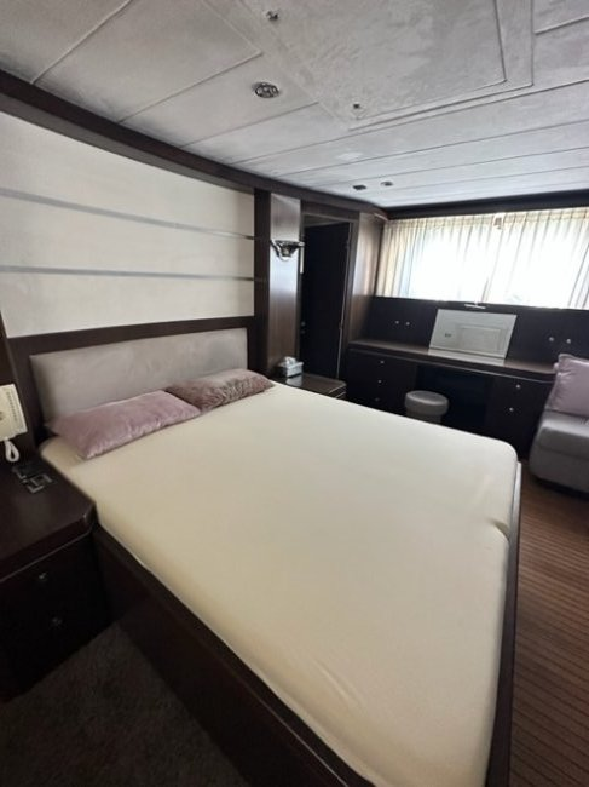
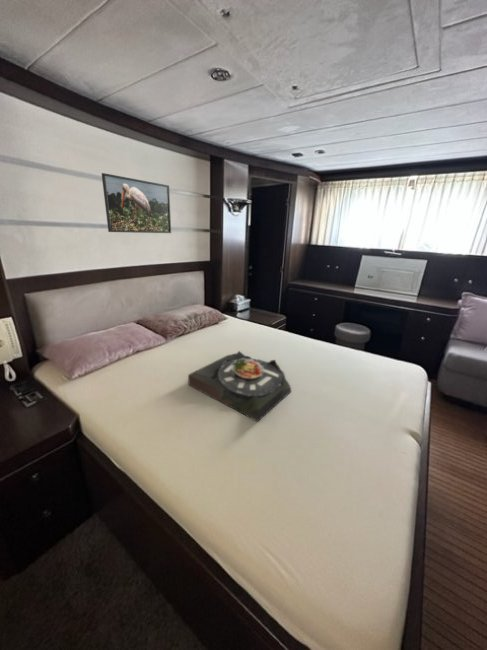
+ serving tray [187,350,292,423]
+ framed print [101,172,172,234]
